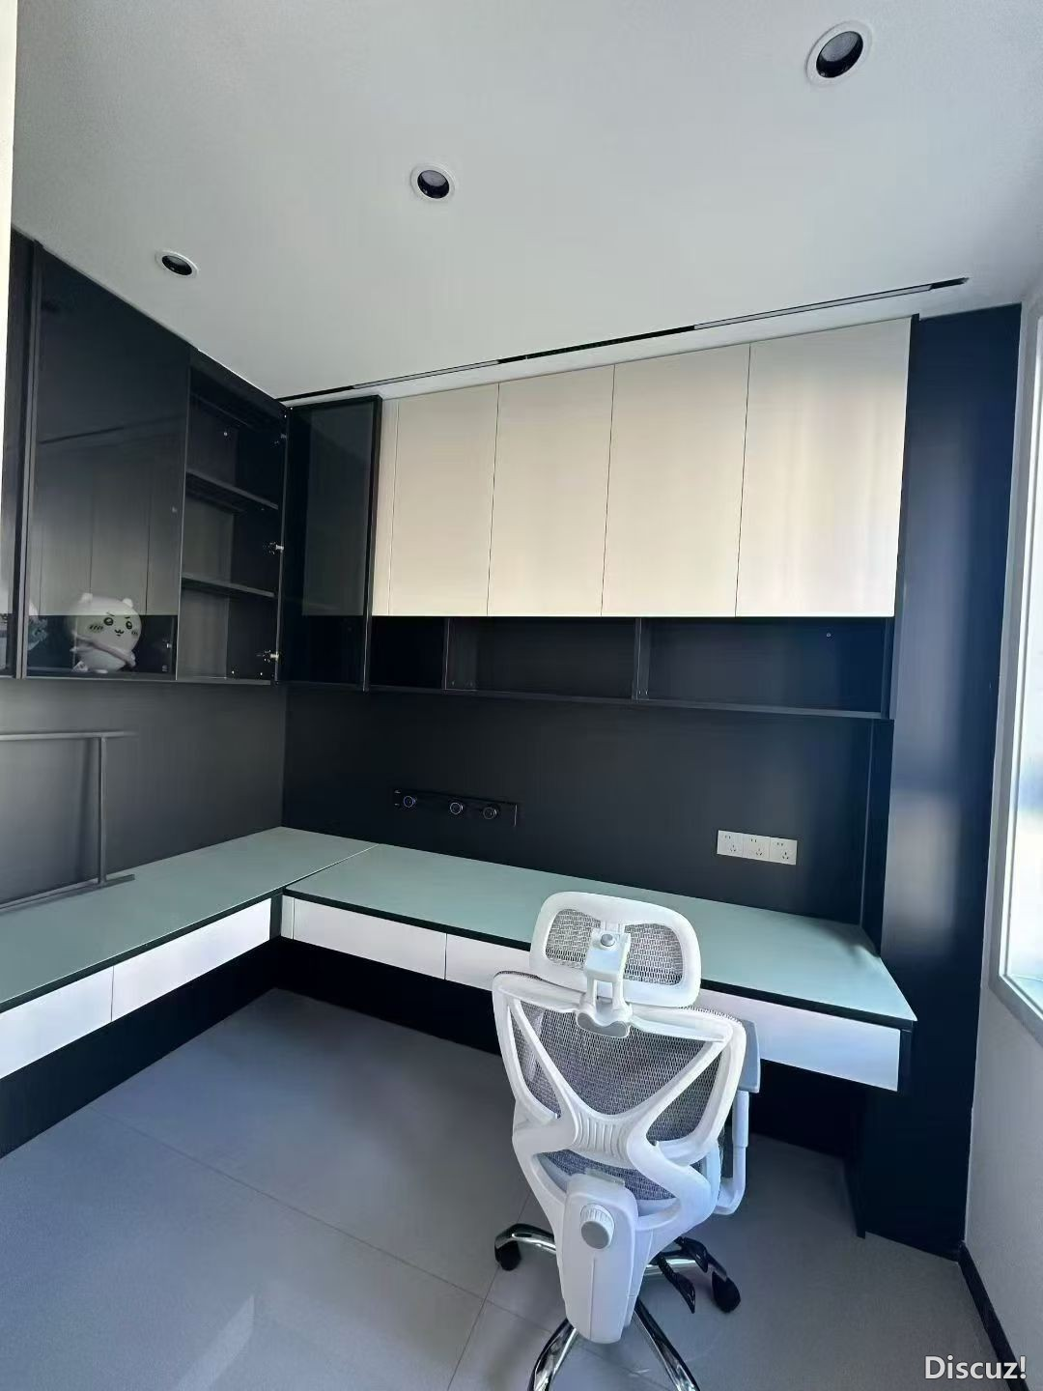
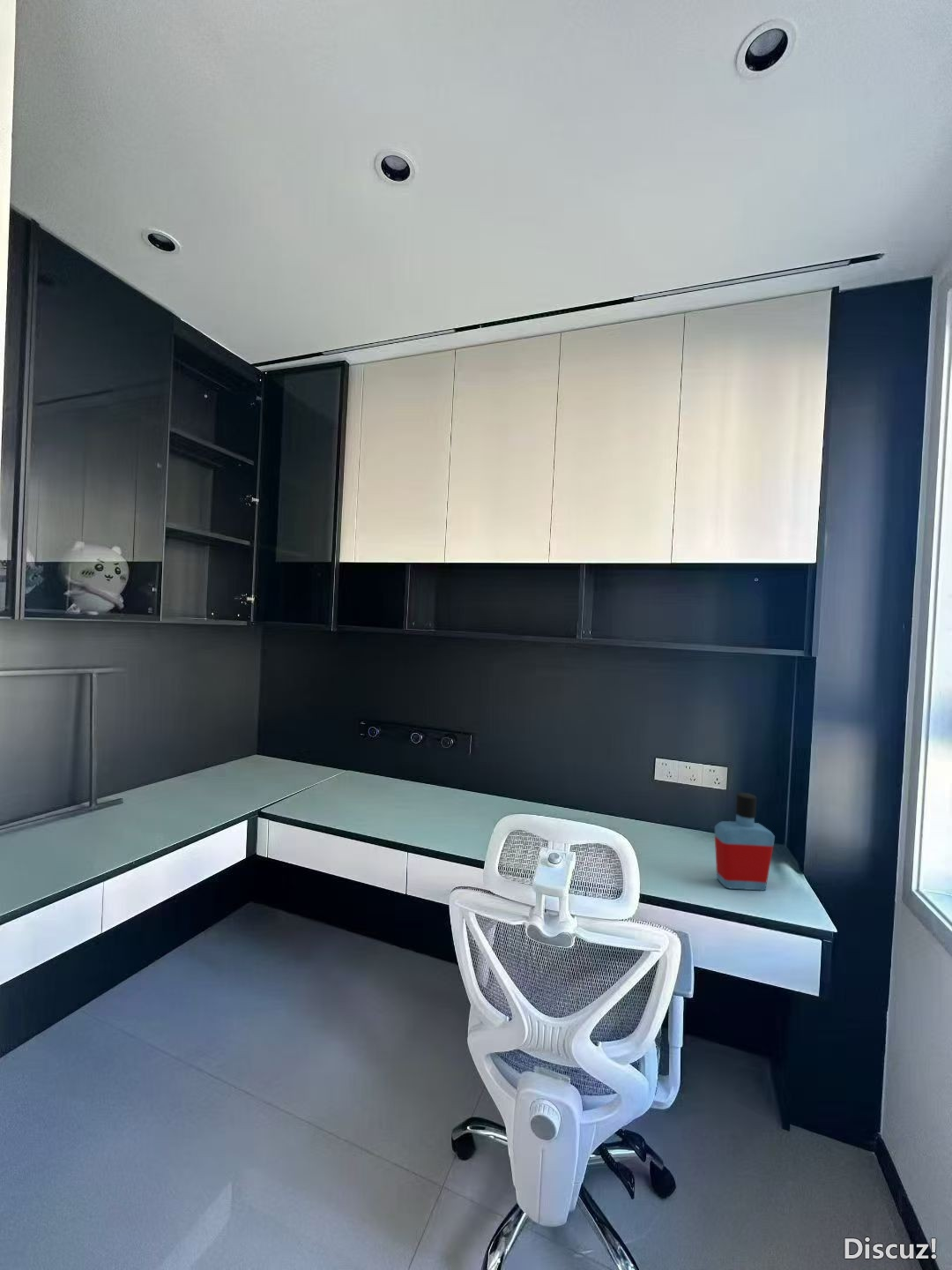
+ bottle [714,791,776,892]
